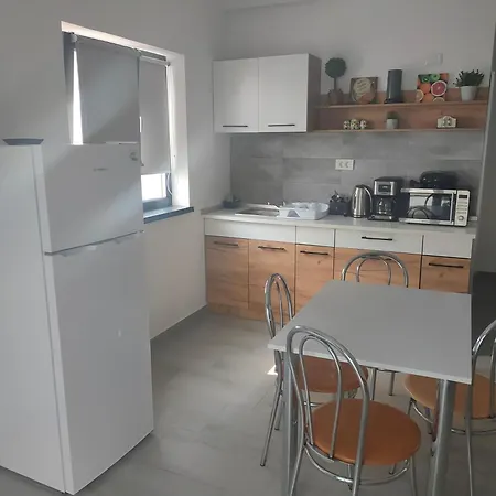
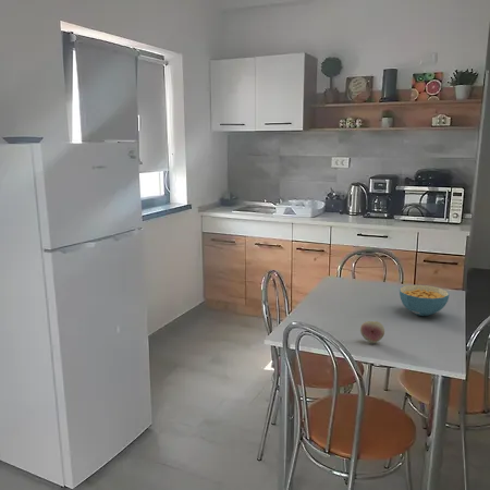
+ cereal bowl [399,284,450,317]
+ fruit [359,320,385,344]
